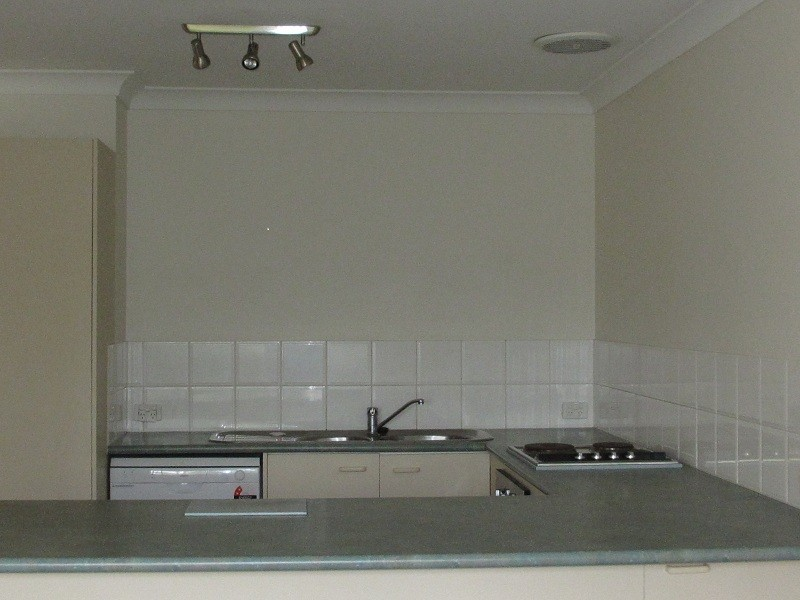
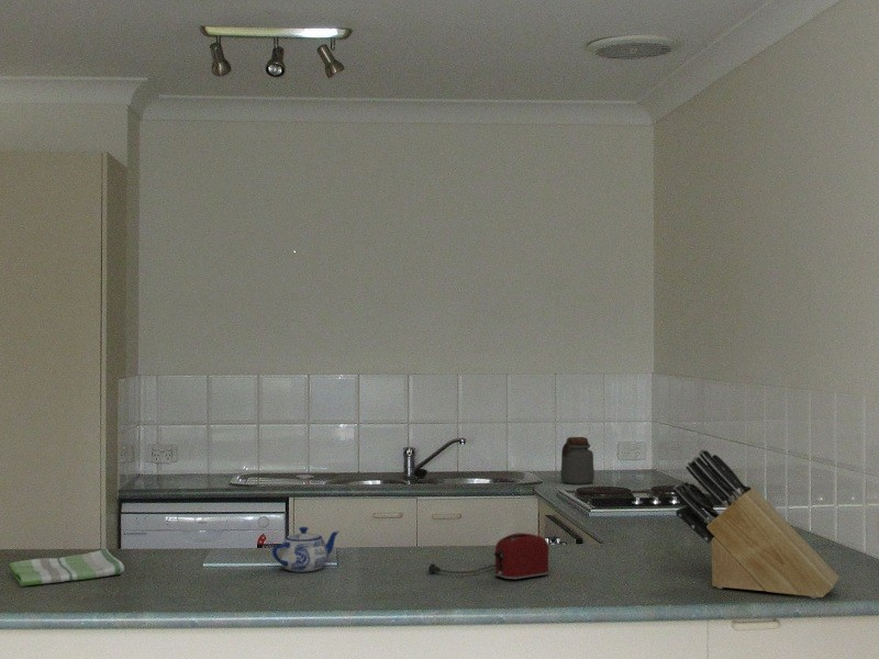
+ toaster [425,532,550,581]
+ knife block [671,448,841,600]
+ dish towel [8,548,125,588]
+ jar [559,436,596,485]
+ teapot [271,526,340,572]
